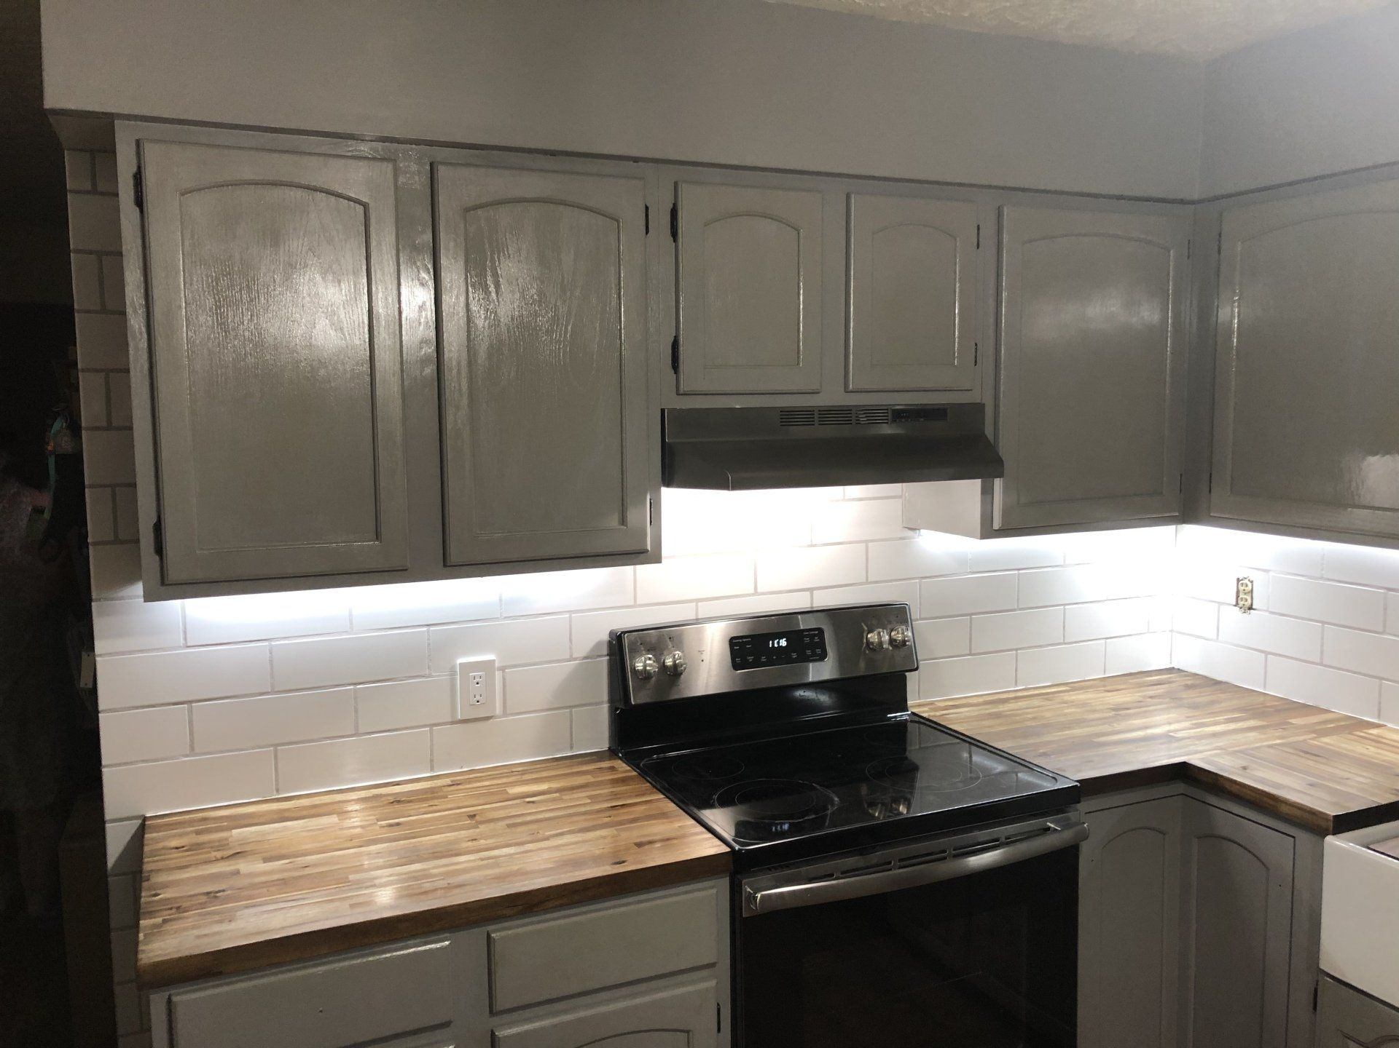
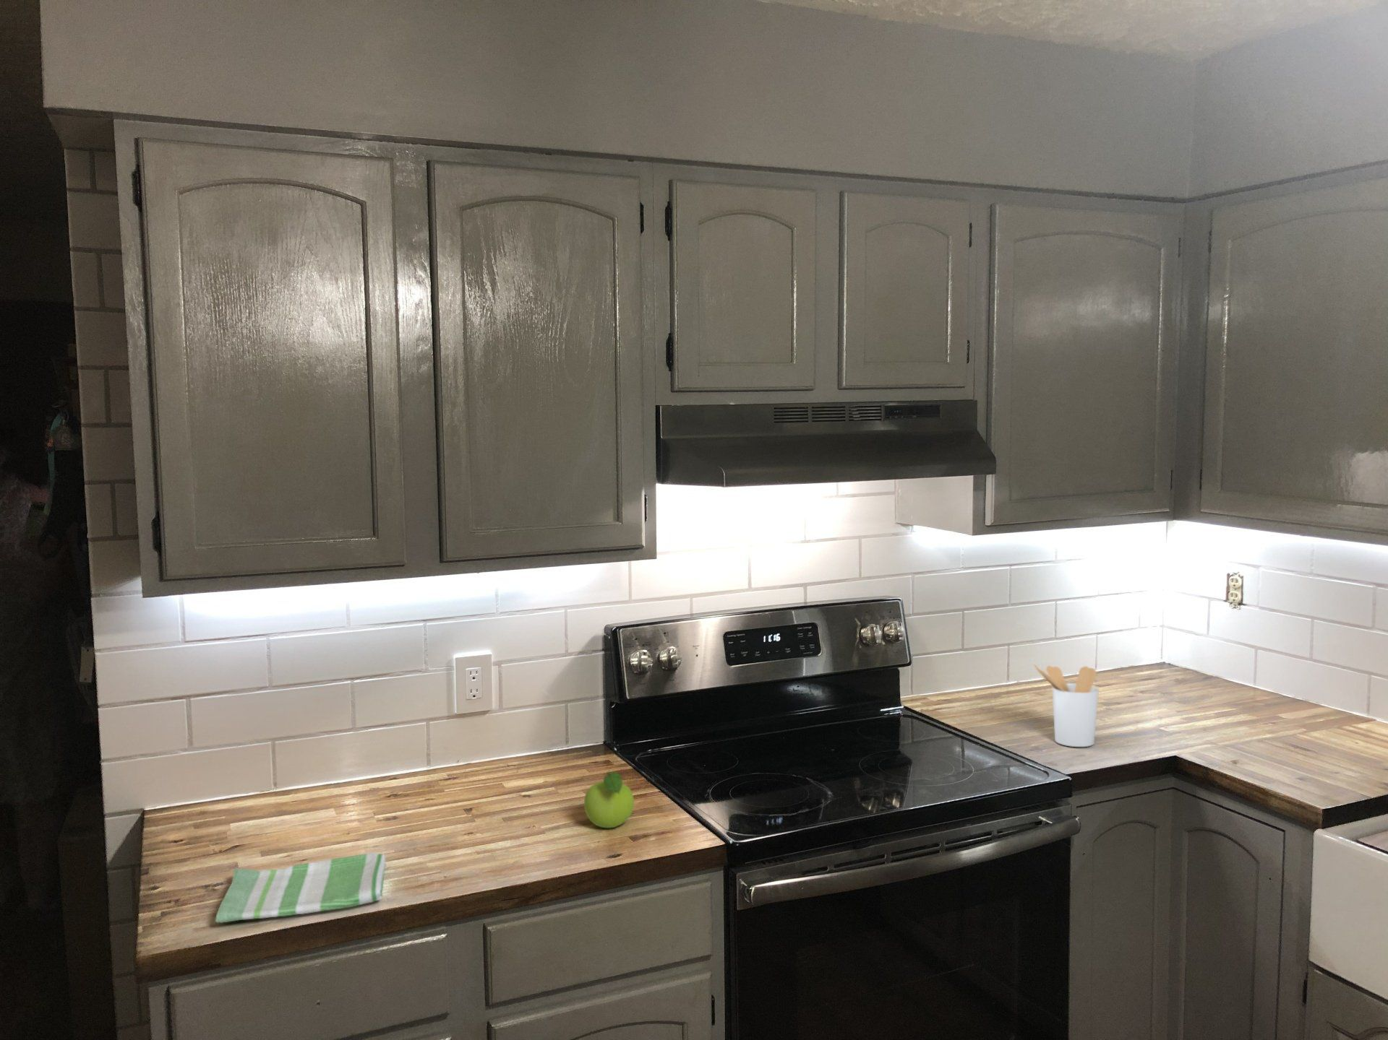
+ dish towel [214,851,387,924]
+ utensil holder [1033,664,1099,747]
+ fruit [584,770,635,829]
